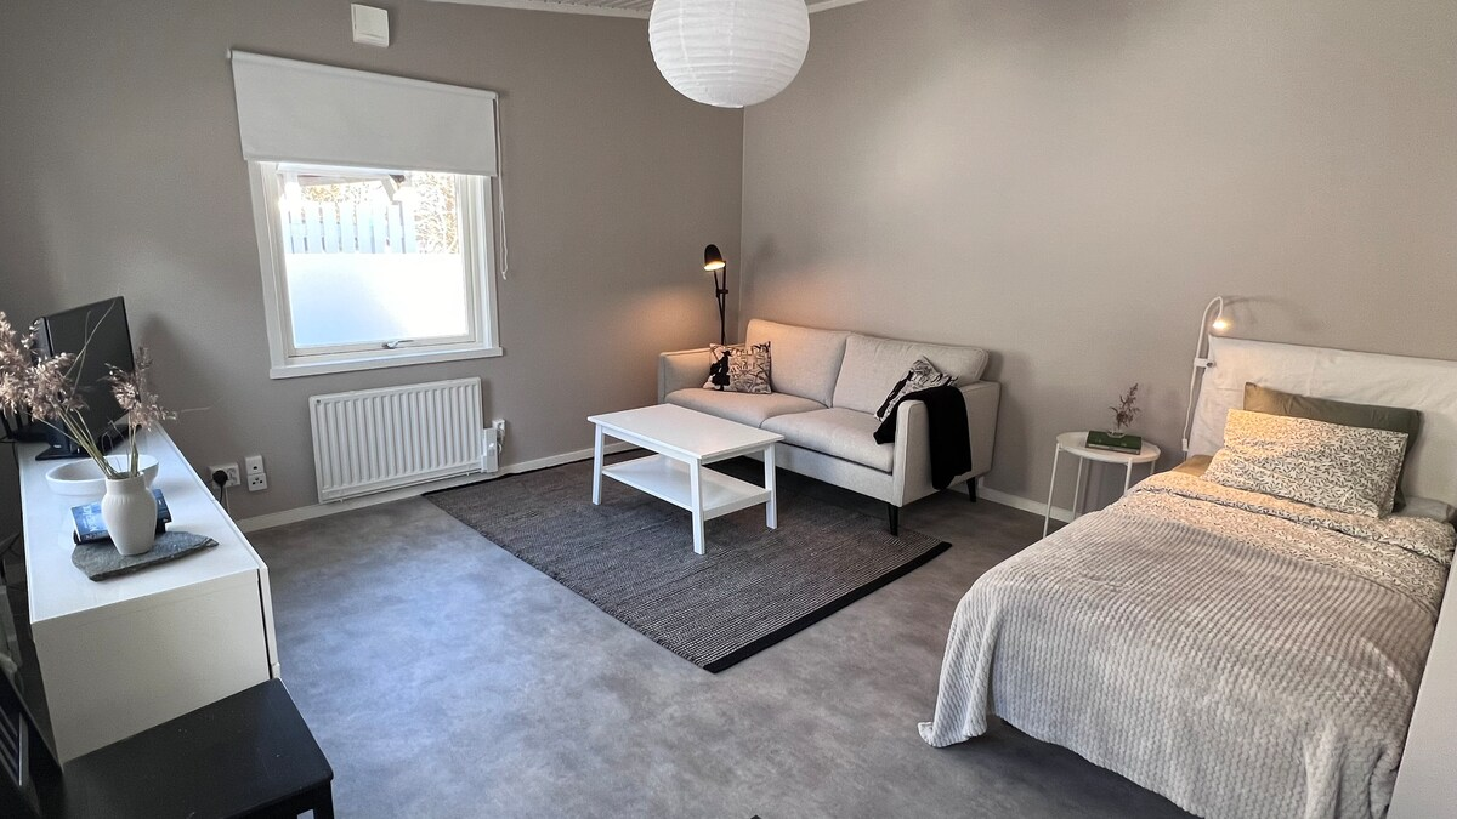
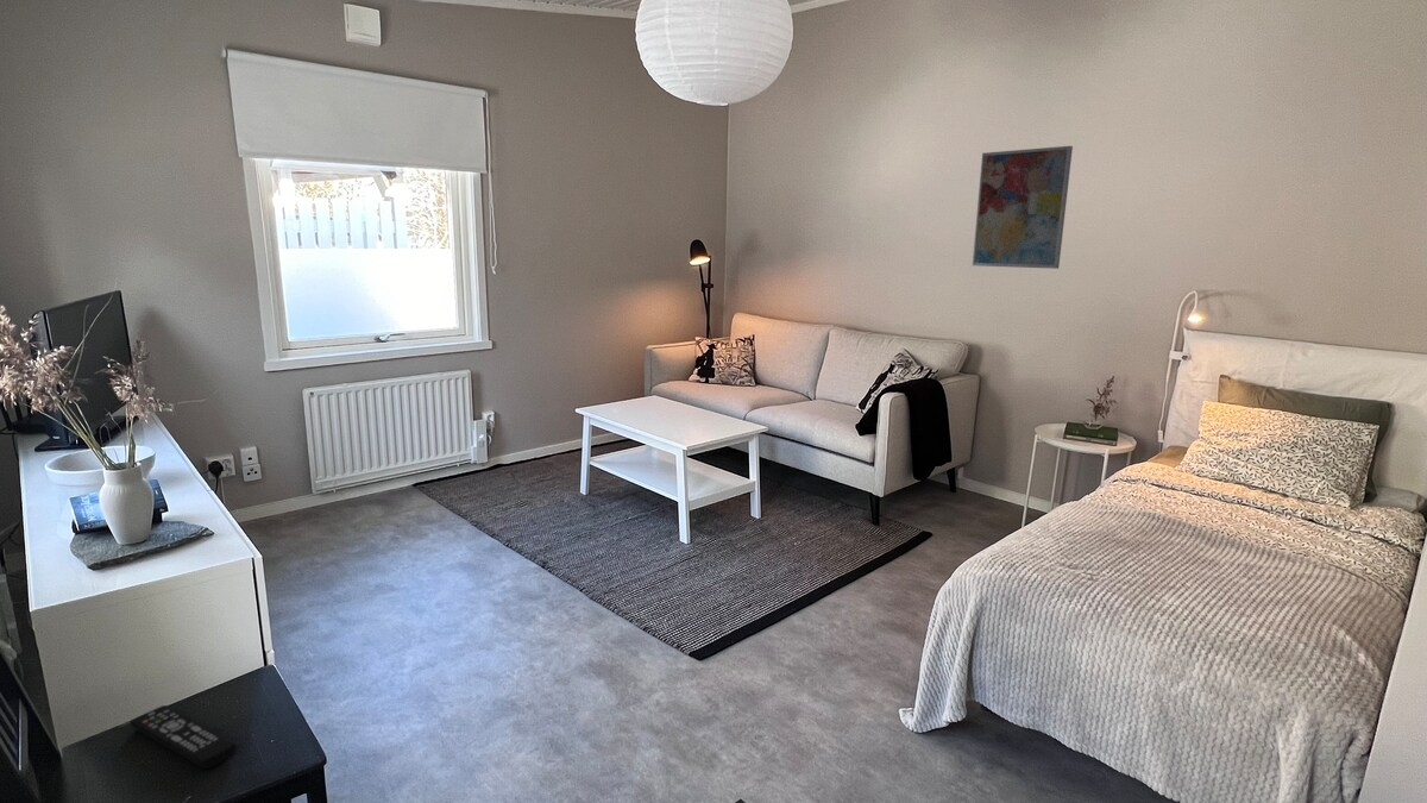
+ wall art [972,145,1074,270]
+ remote control [130,704,238,770]
